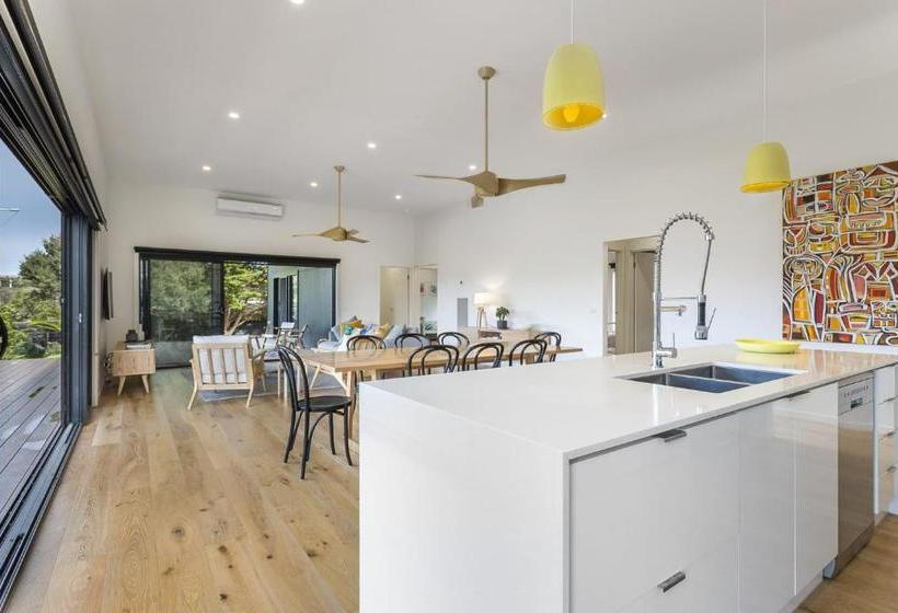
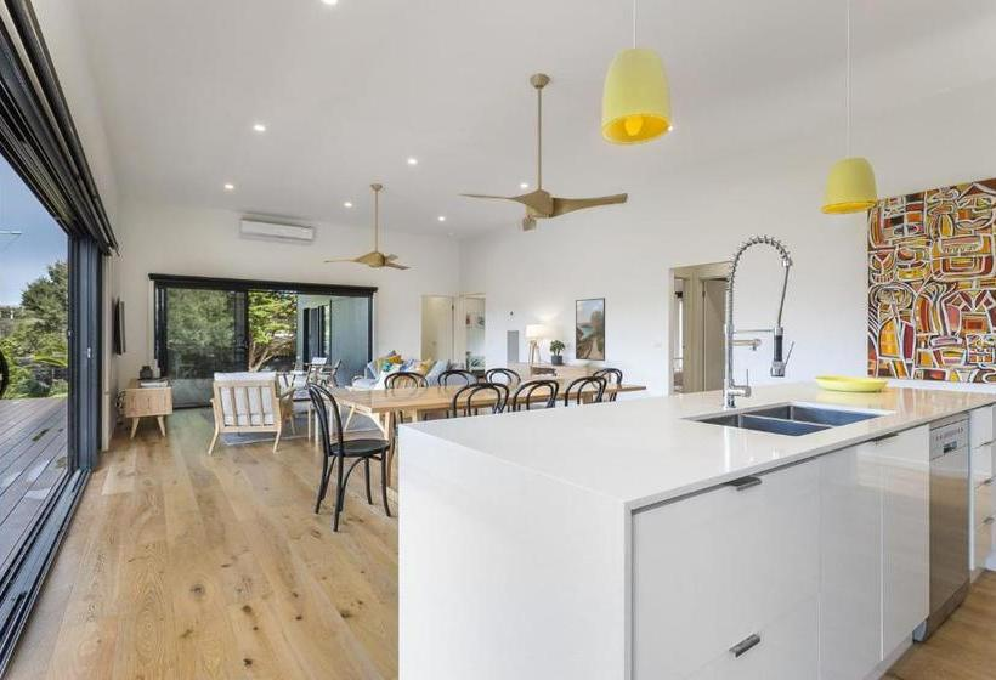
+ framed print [575,296,606,362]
